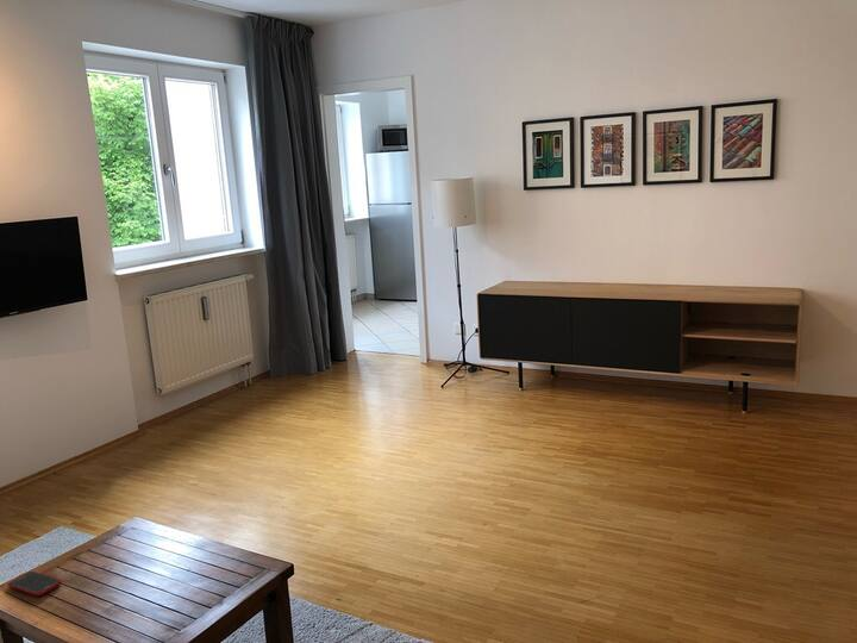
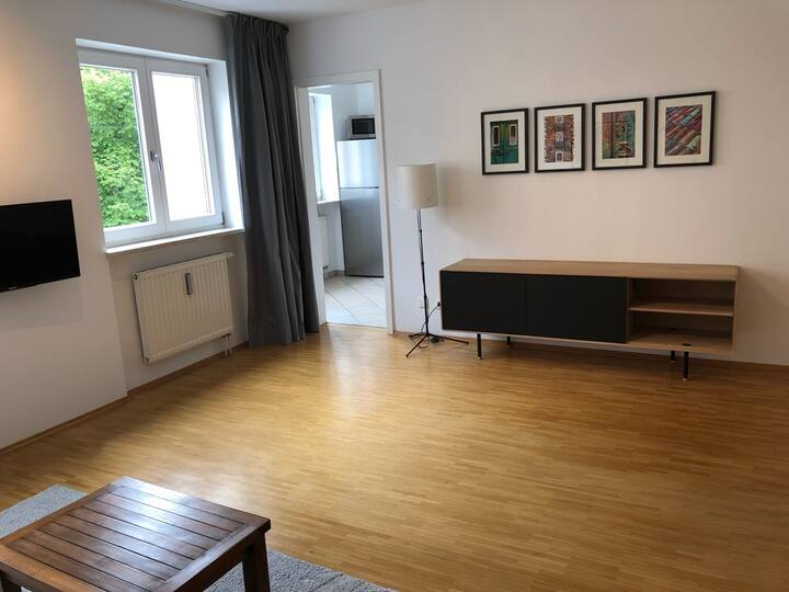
- cell phone [7,570,63,597]
